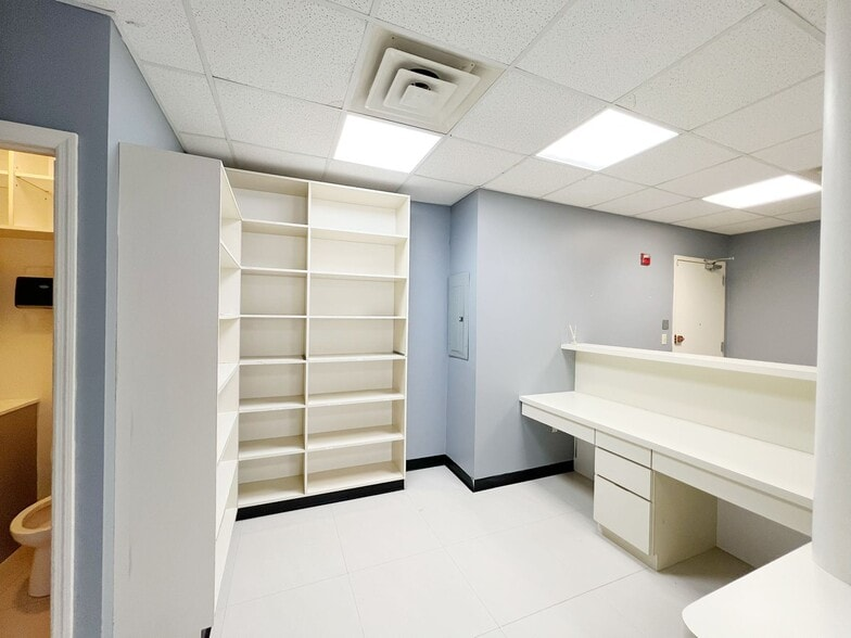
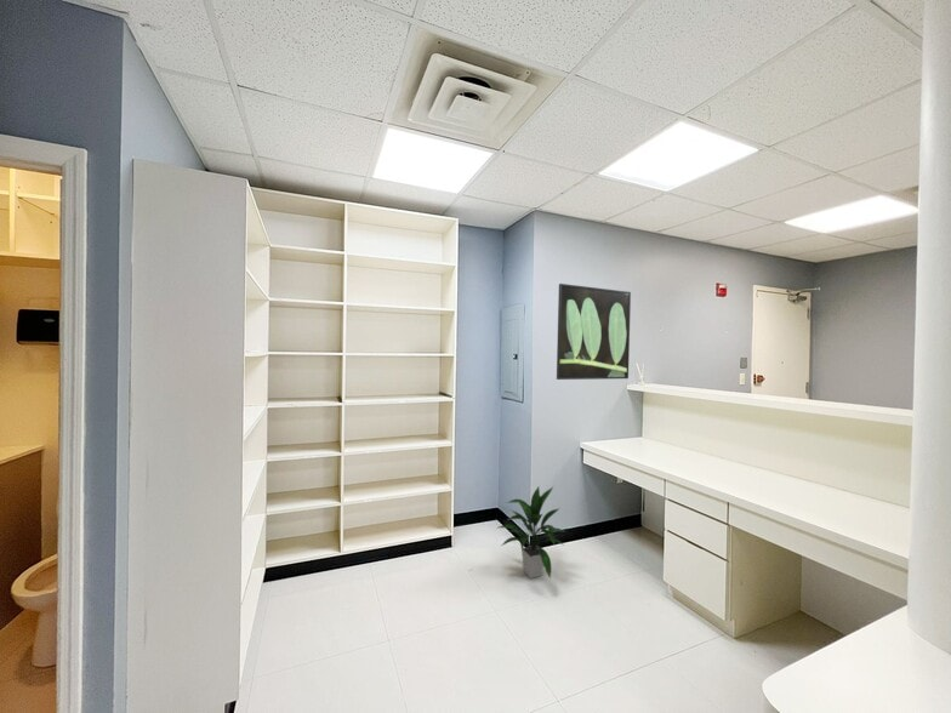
+ indoor plant [497,486,566,580]
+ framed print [556,283,632,381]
